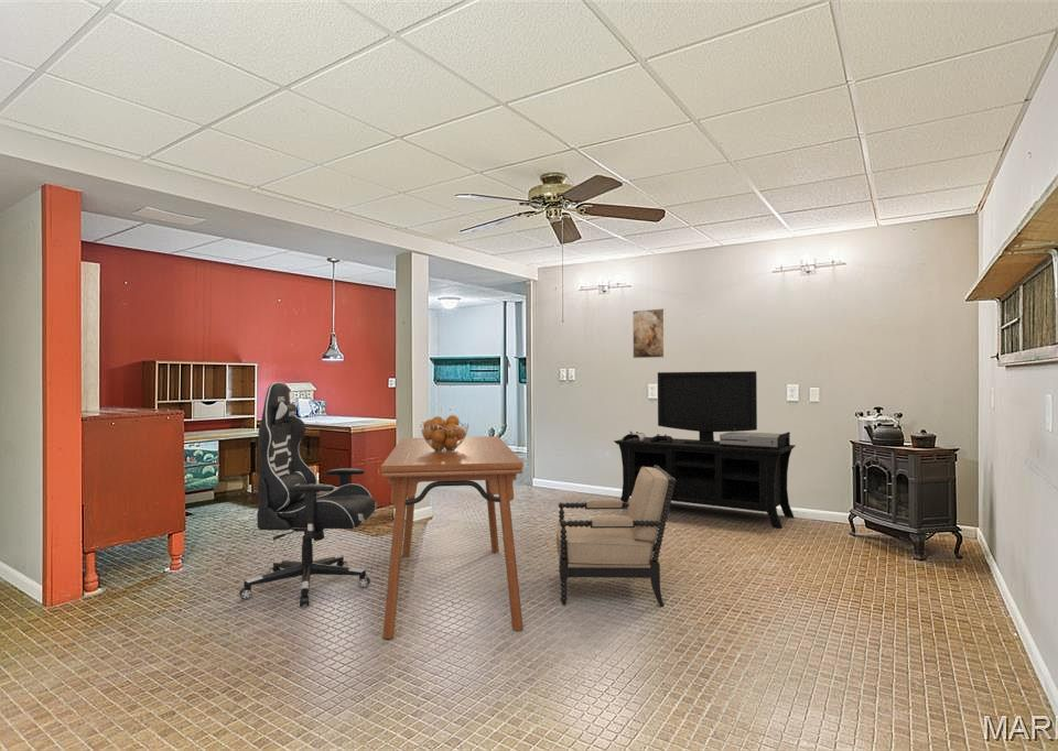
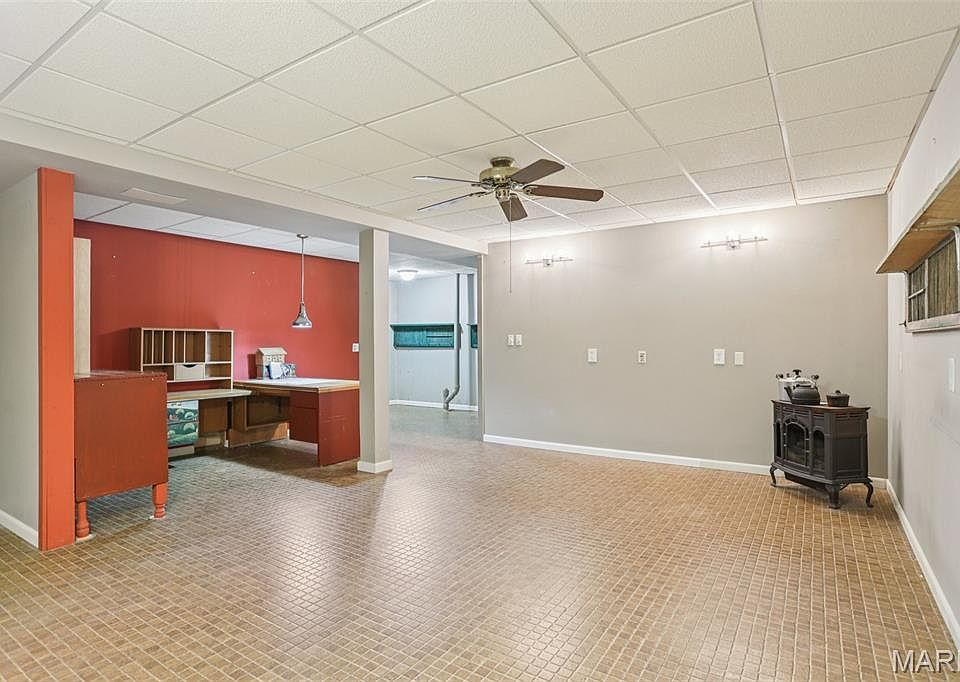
- dining table [380,435,525,640]
- chair [555,466,676,607]
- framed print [631,307,667,359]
- media console [613,370,797,530]
- fruit basket [420,414,469,453]
- chair [238,381,378,608]
